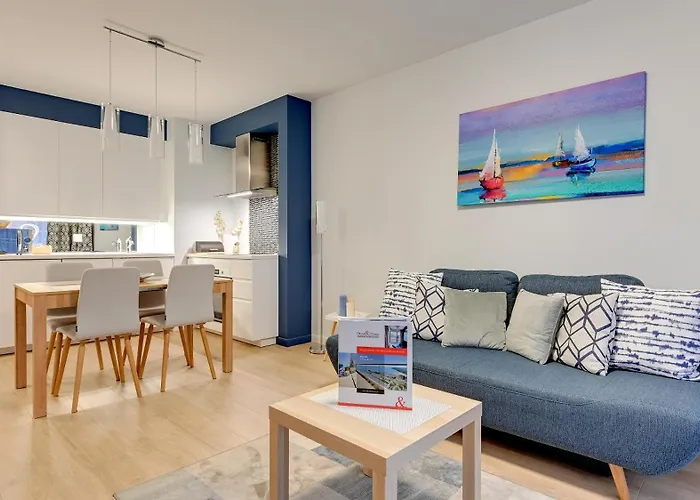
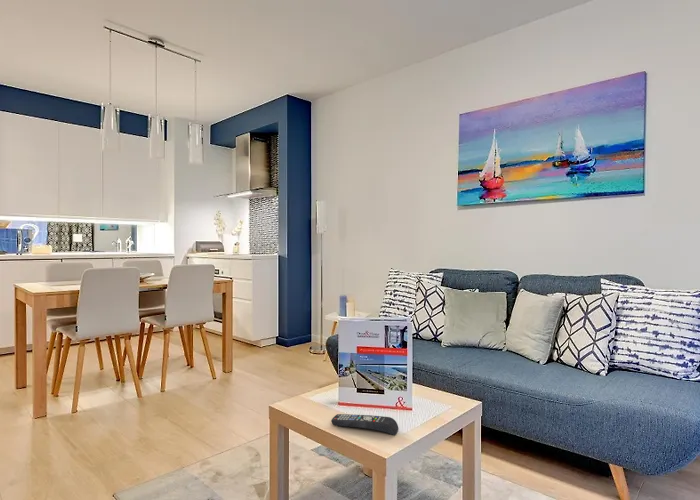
+ remote control [330,413,399,436]
